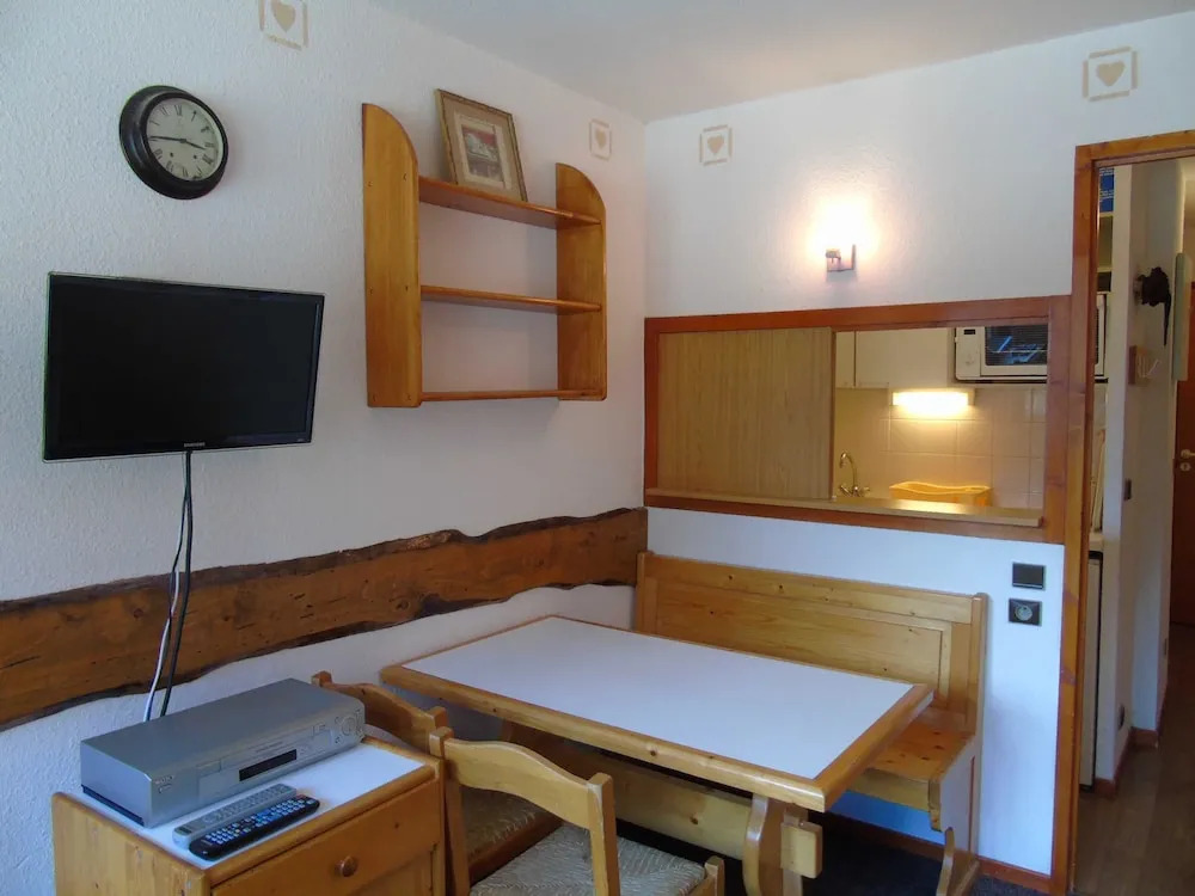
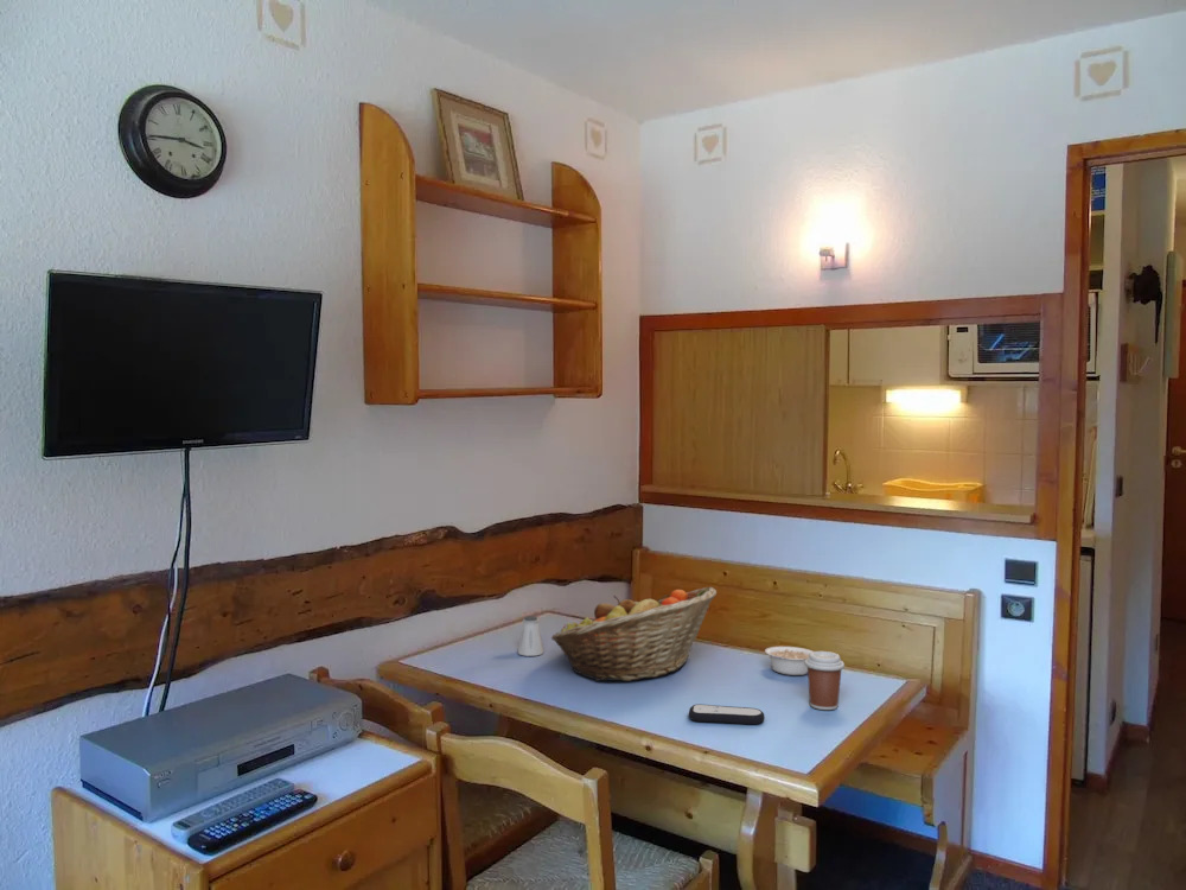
+ saltshaker [517,615,544,657]
+ legume [764,646,814,676]
+ fruit basket [550,586,718,682]
+ remote control [688,703,765,725]
+ coffee cup [804,650,846,711]
